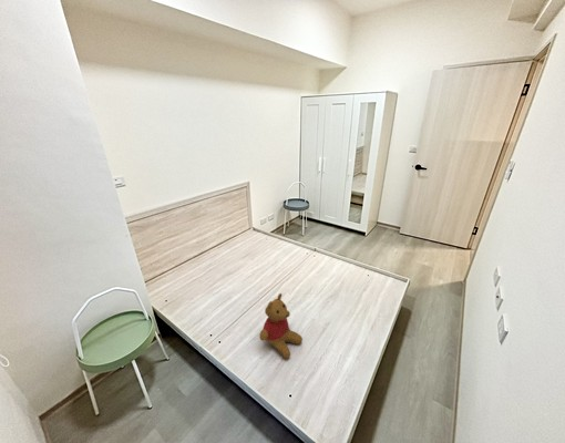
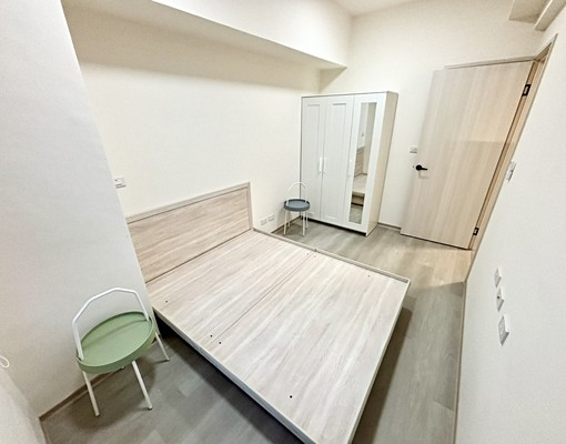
- teddy bear [258,292,304,359]
